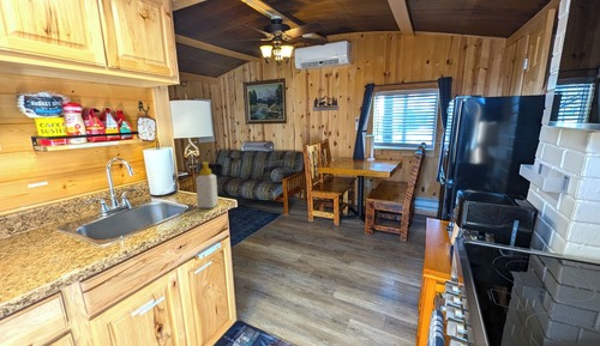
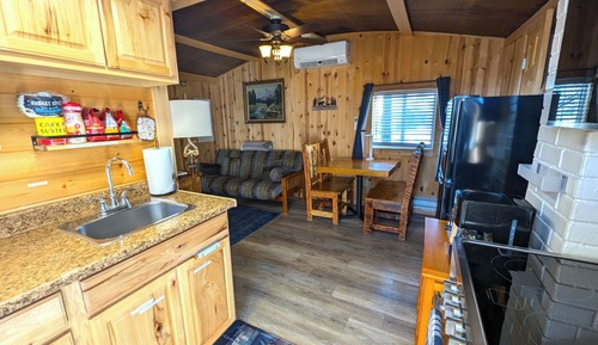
- soap bottle [194,160,218,210]
